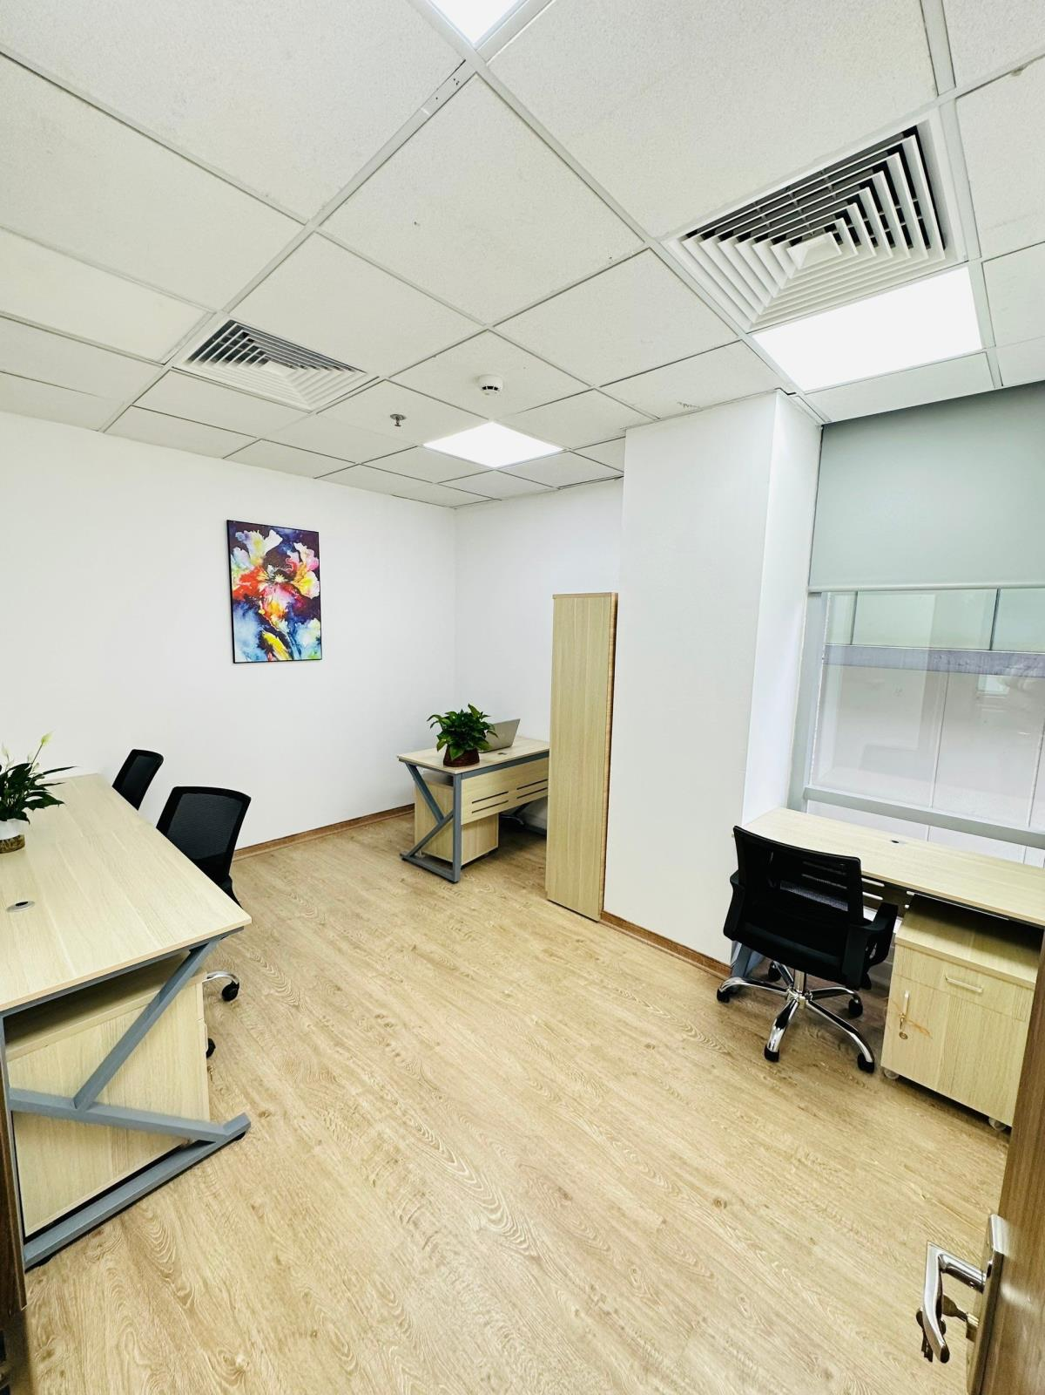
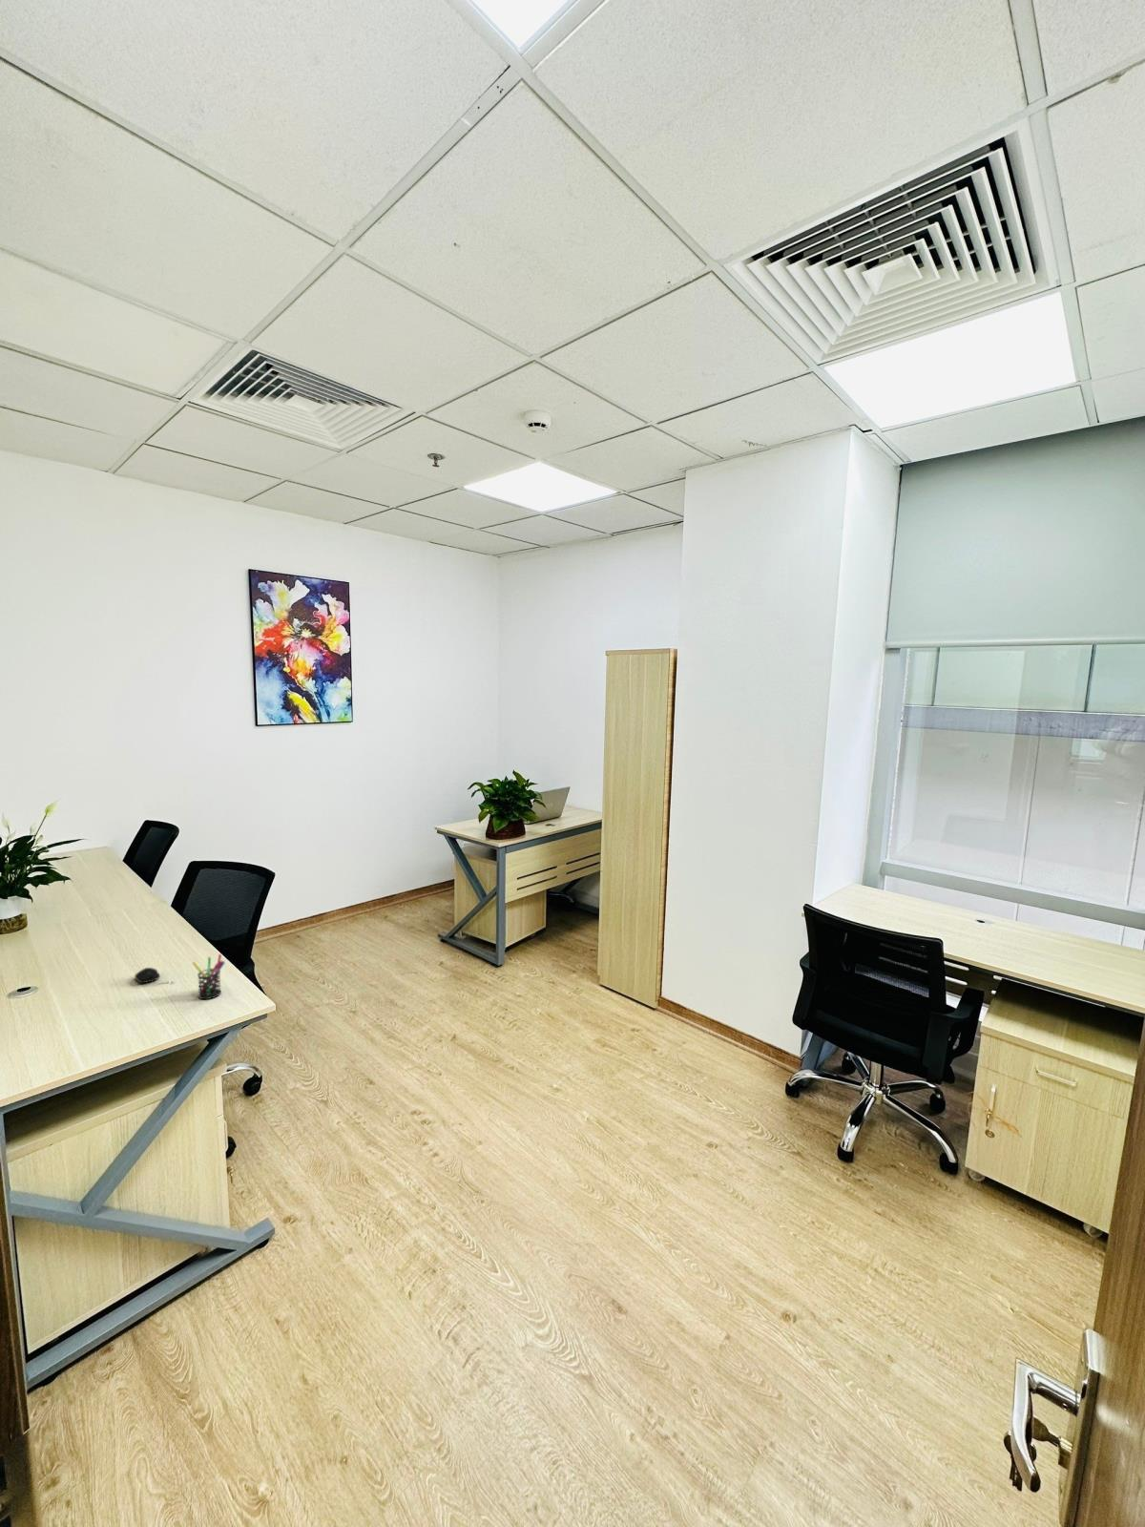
+ computer mouse [134,967,176,985]
+ pen holder [191,953,226,1000]
